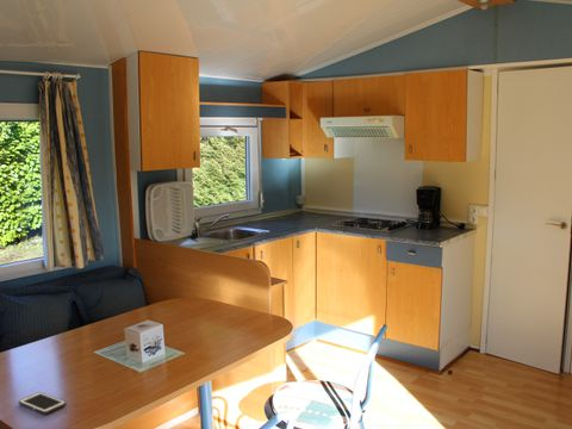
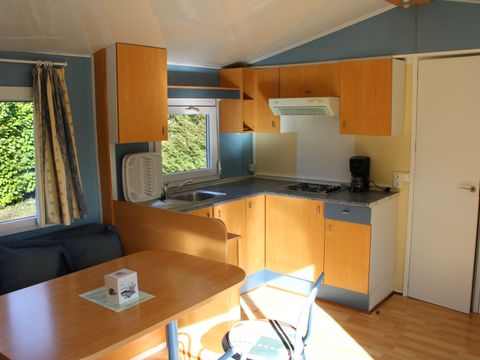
- cell phone [18,391,67,415]
